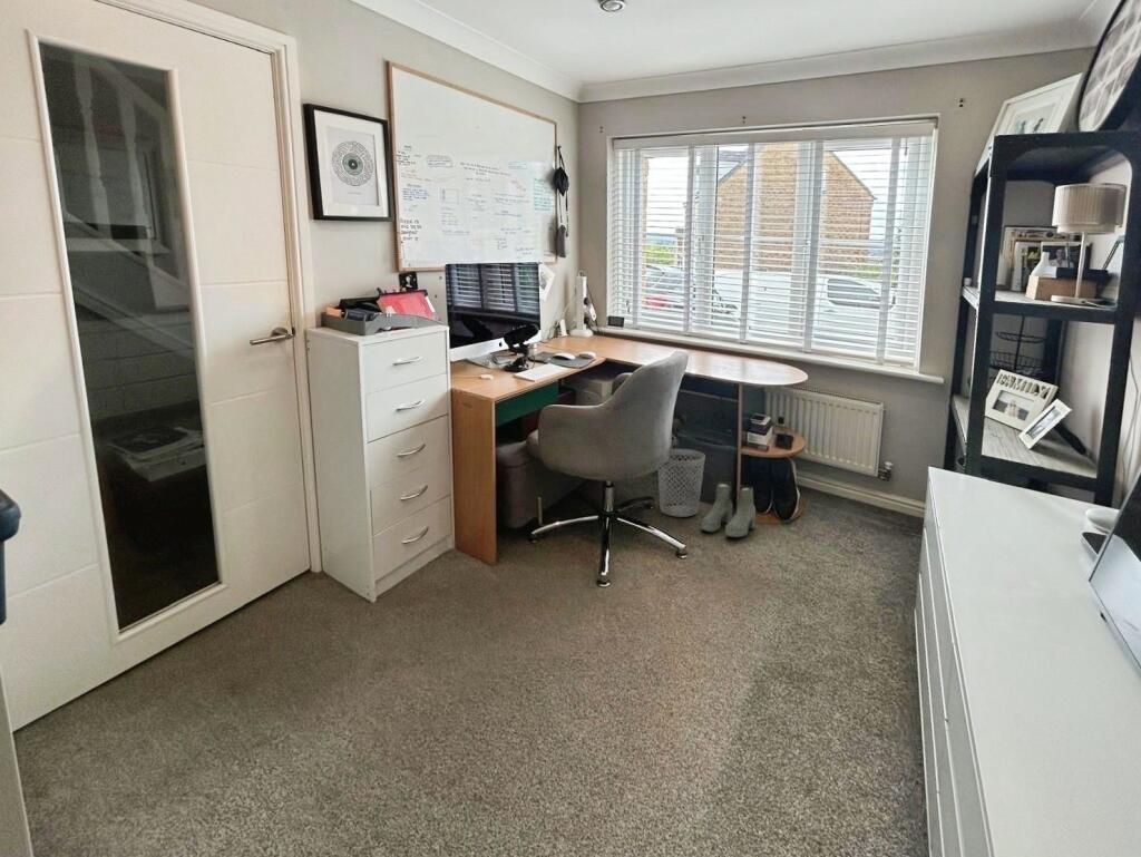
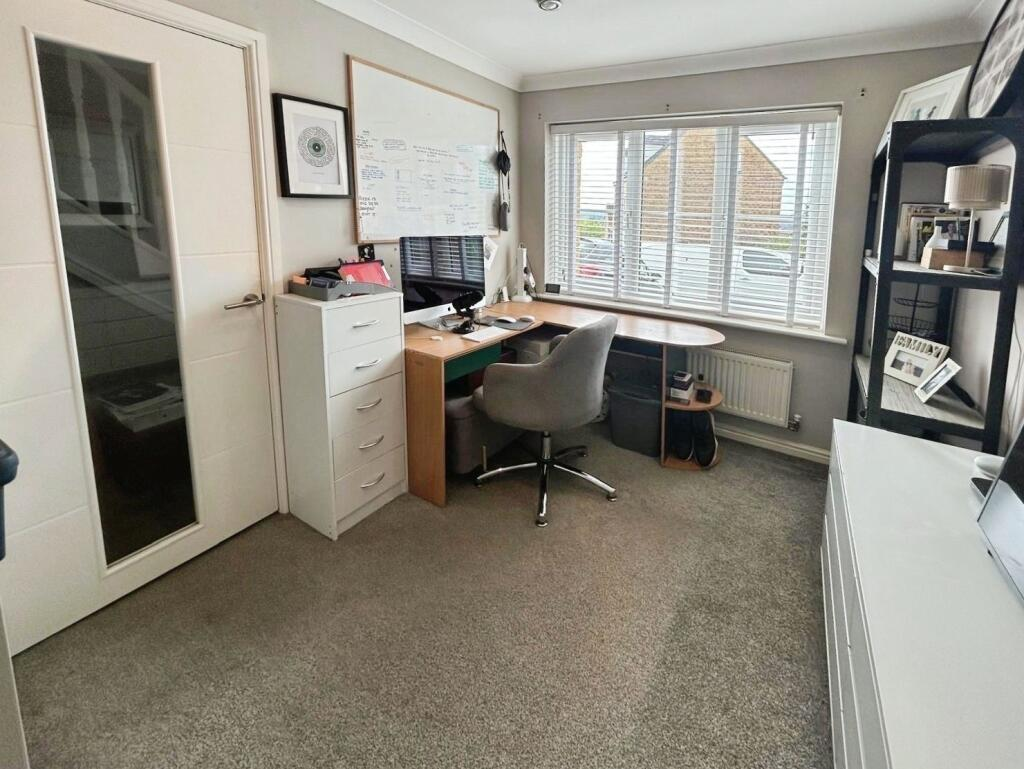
- wastebasket [657,448,706,518]
- boots [700,480,757,538]
